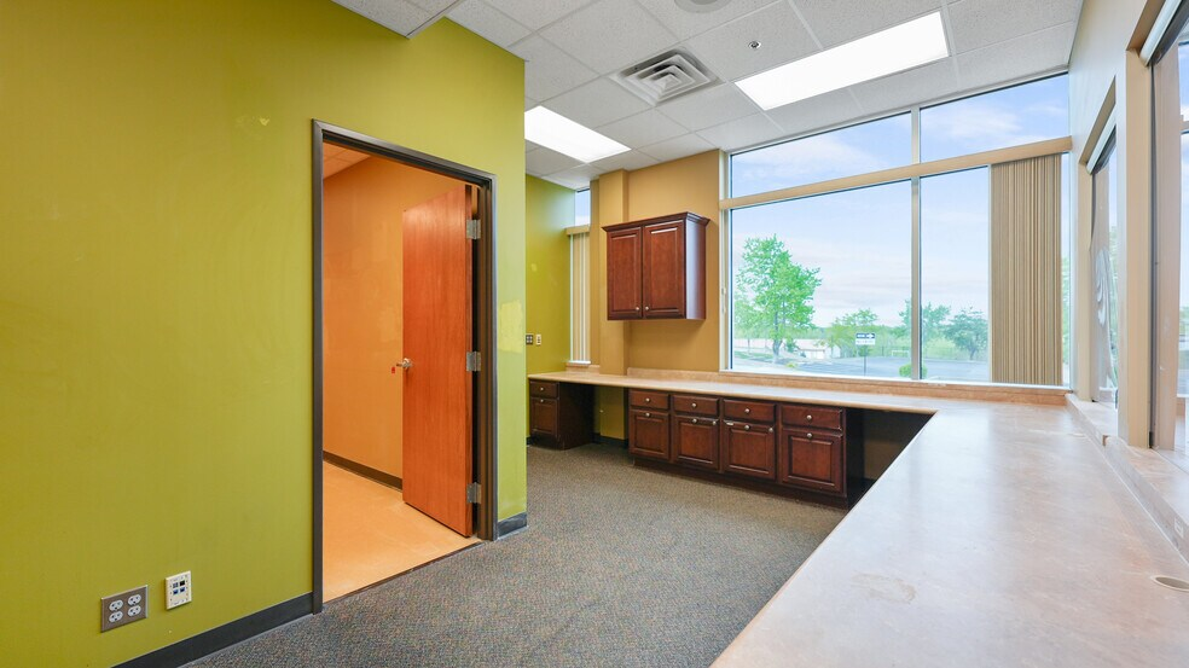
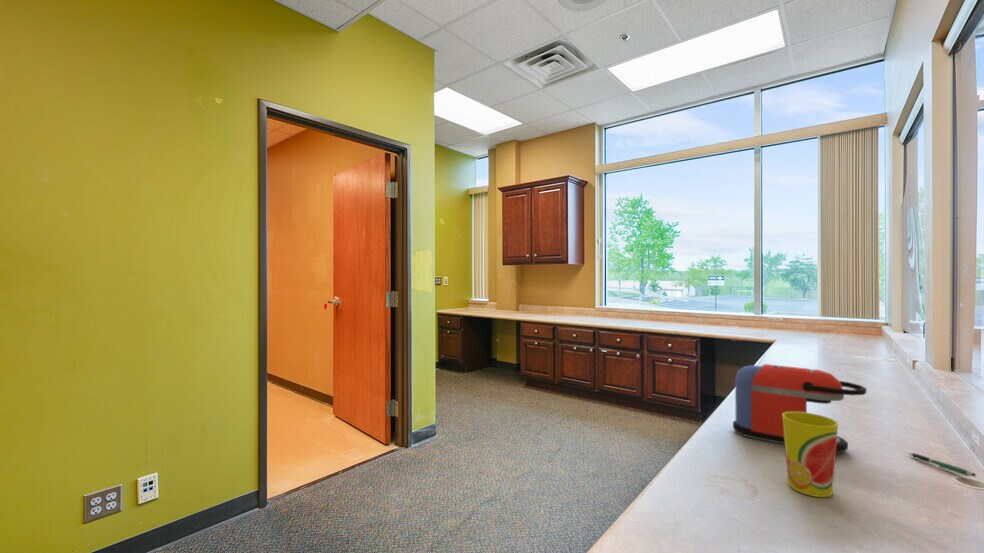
+ cup [783,412,839,498]
+ coffee maker [732,363,867,454]
+ pen [907,452,977,477]
